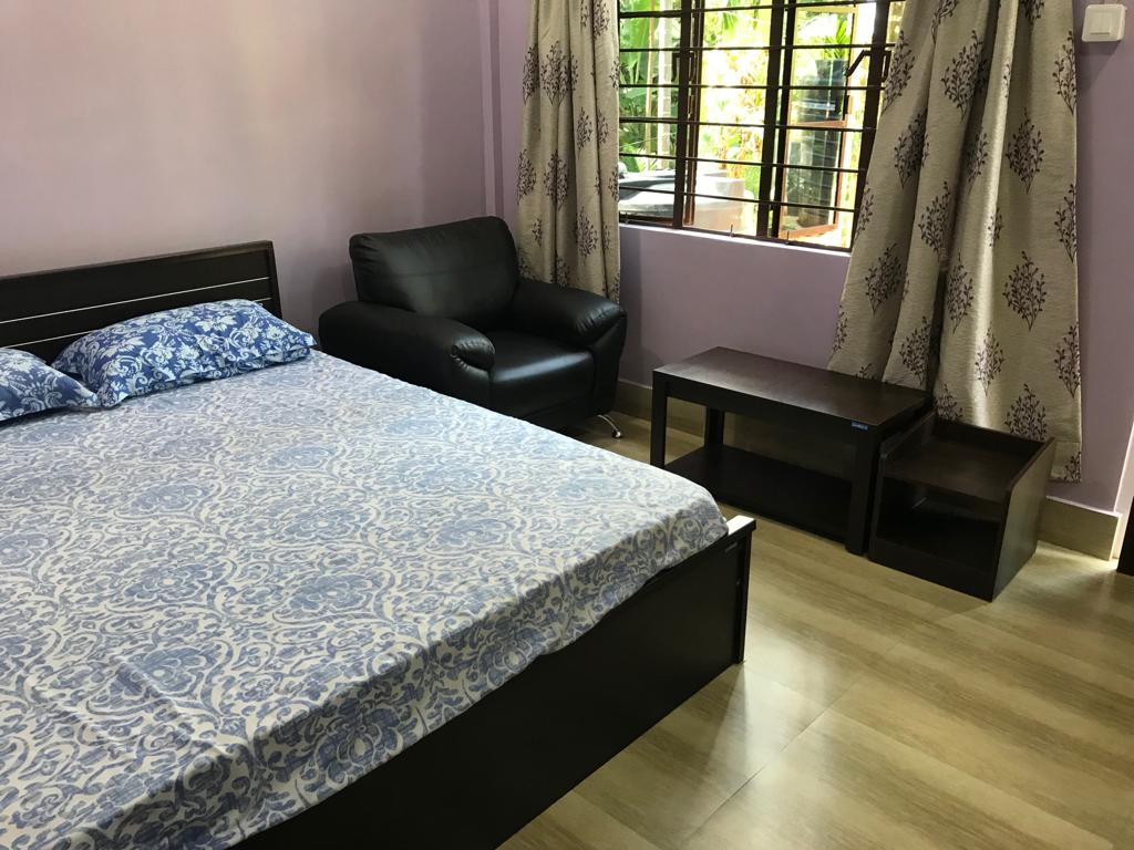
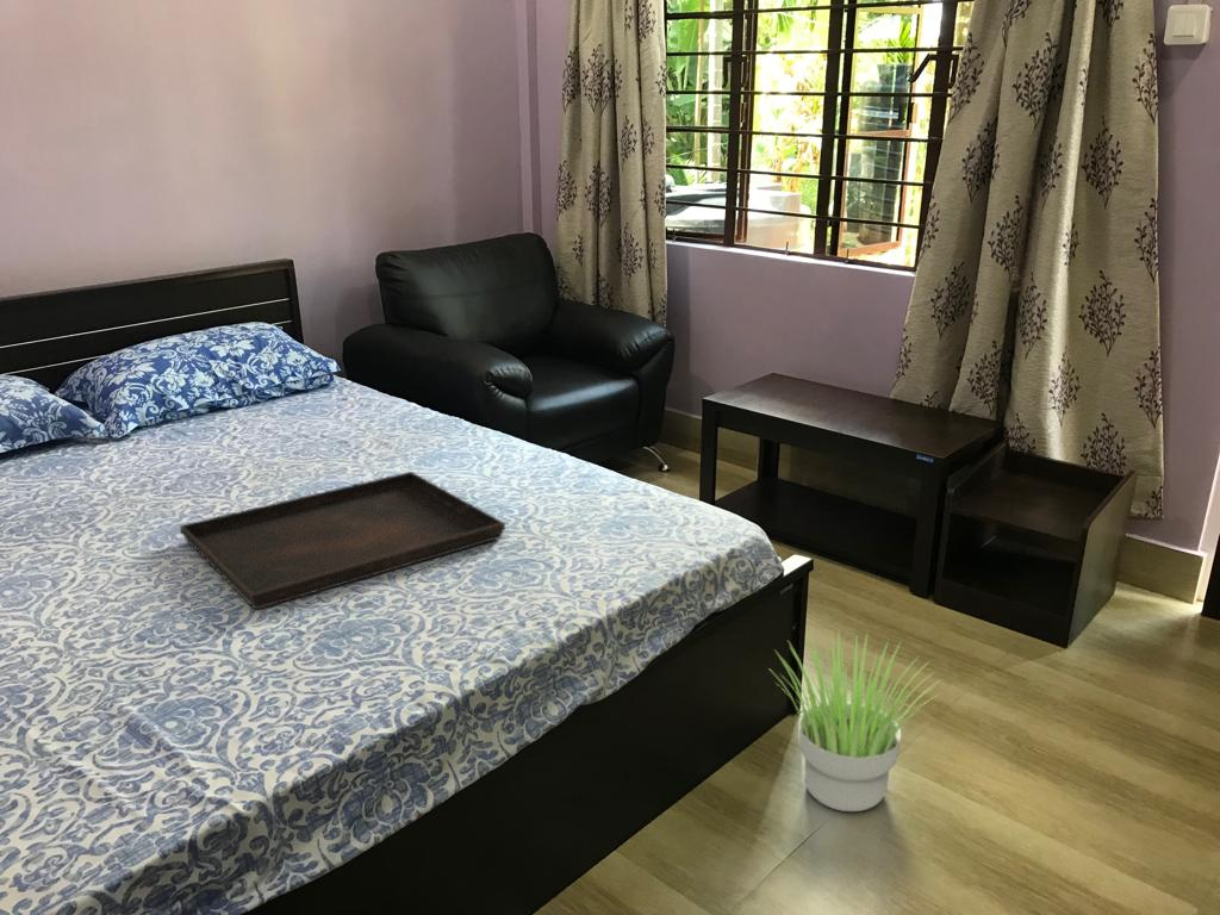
+ potted plant [770,629,941,813]
+ serving tray [179,471,506,611]
